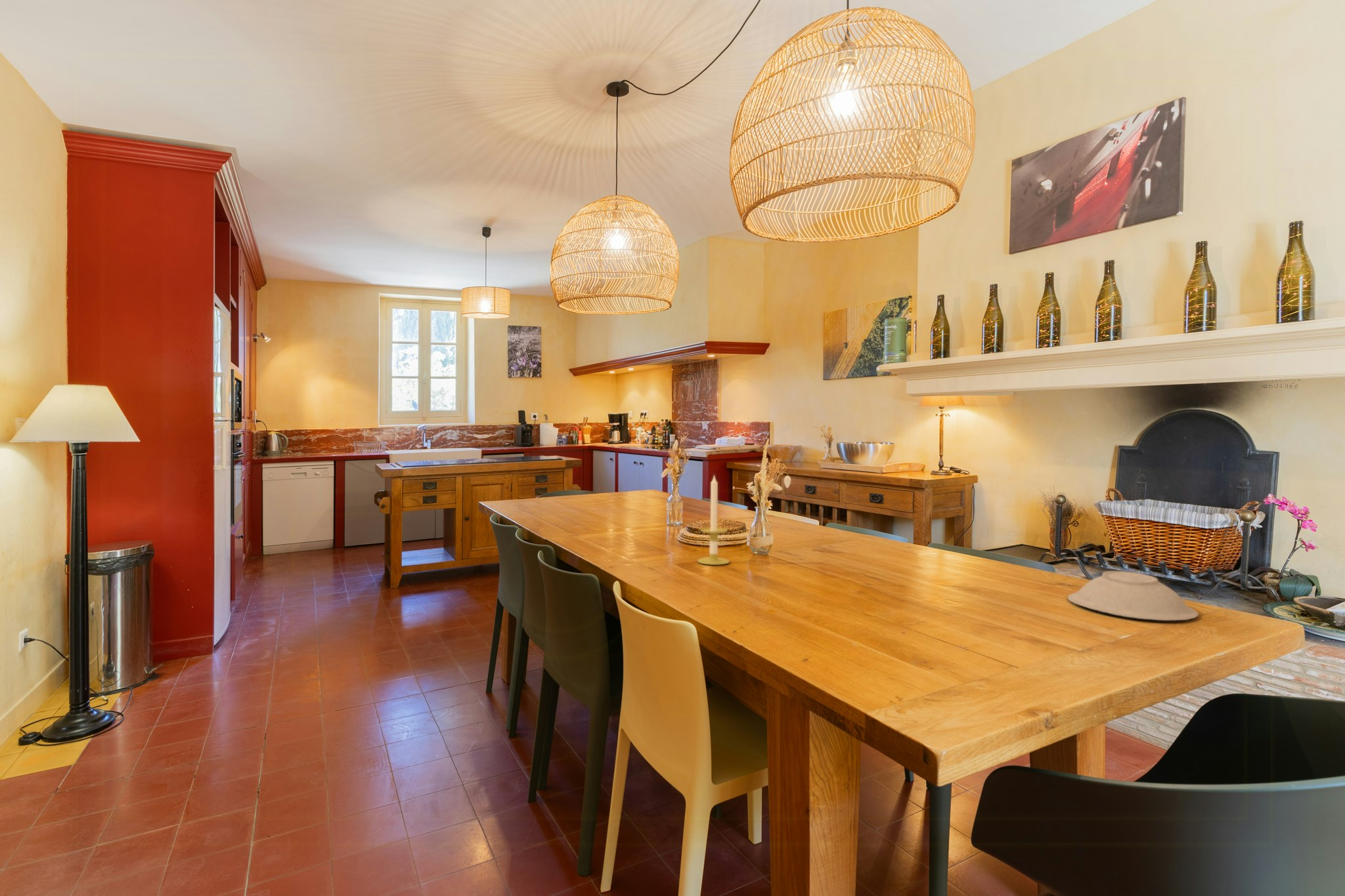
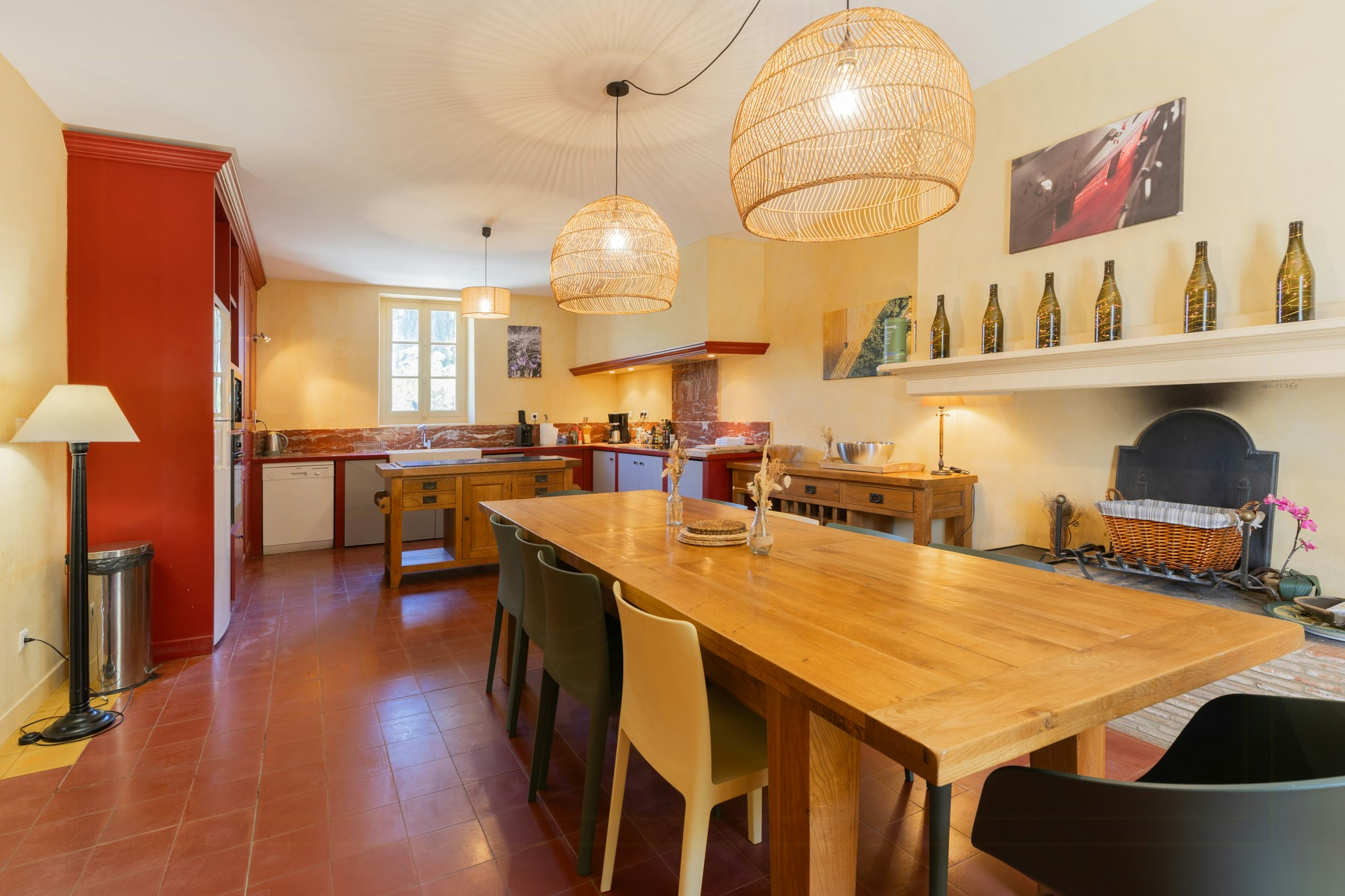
- bowl [1067,570,1199,622]
- candle [697,473,730,565]
